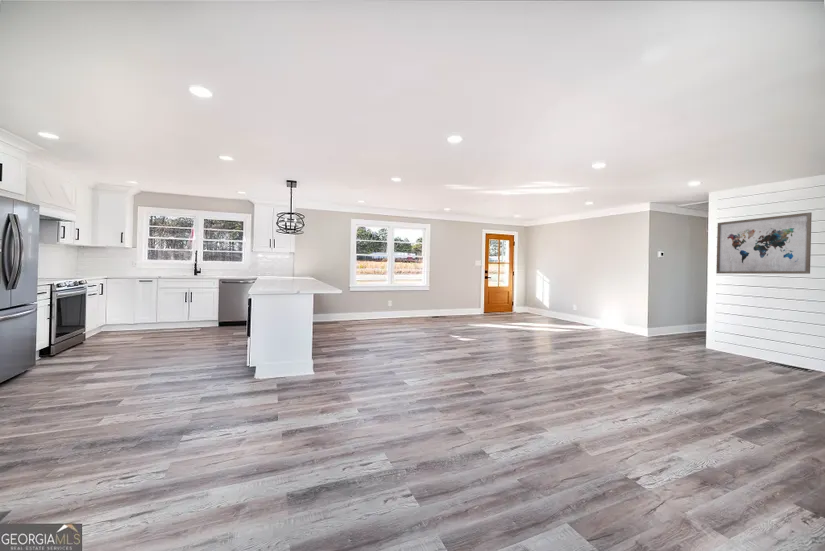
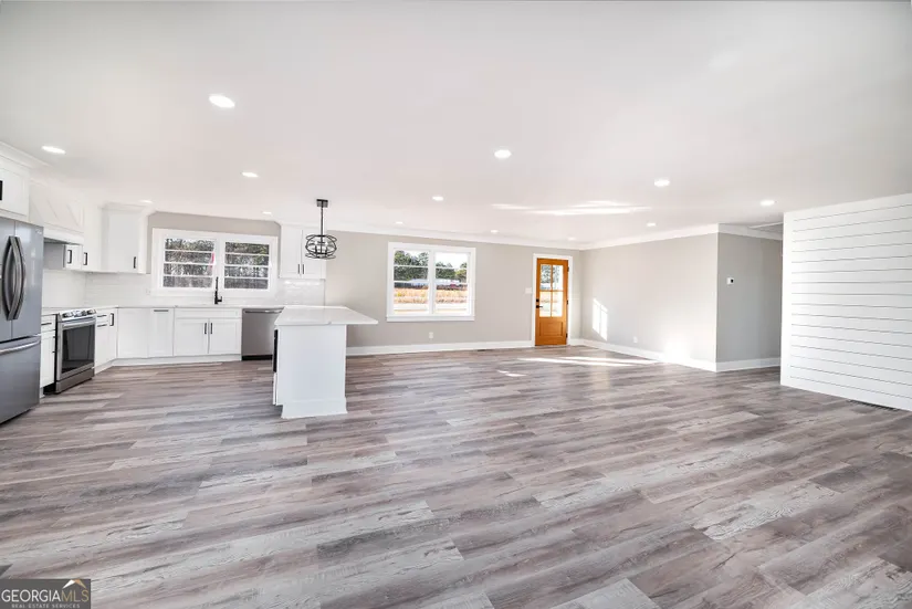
- wall art [715,212,813,275]
